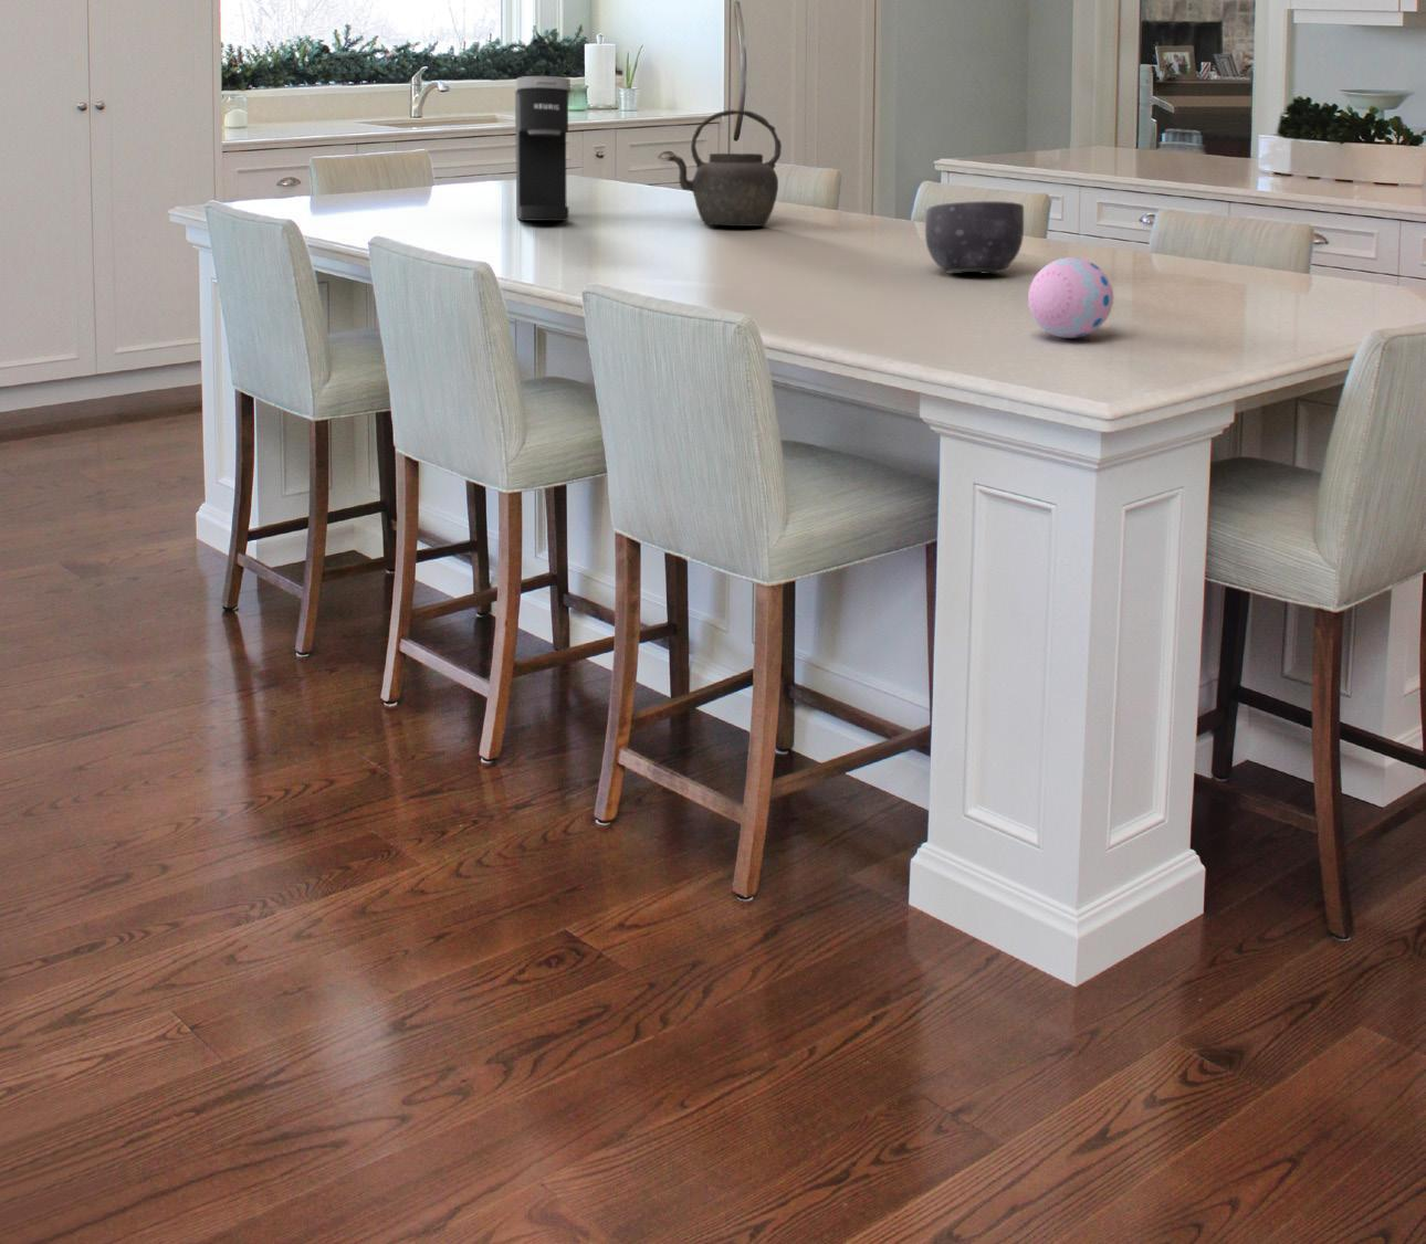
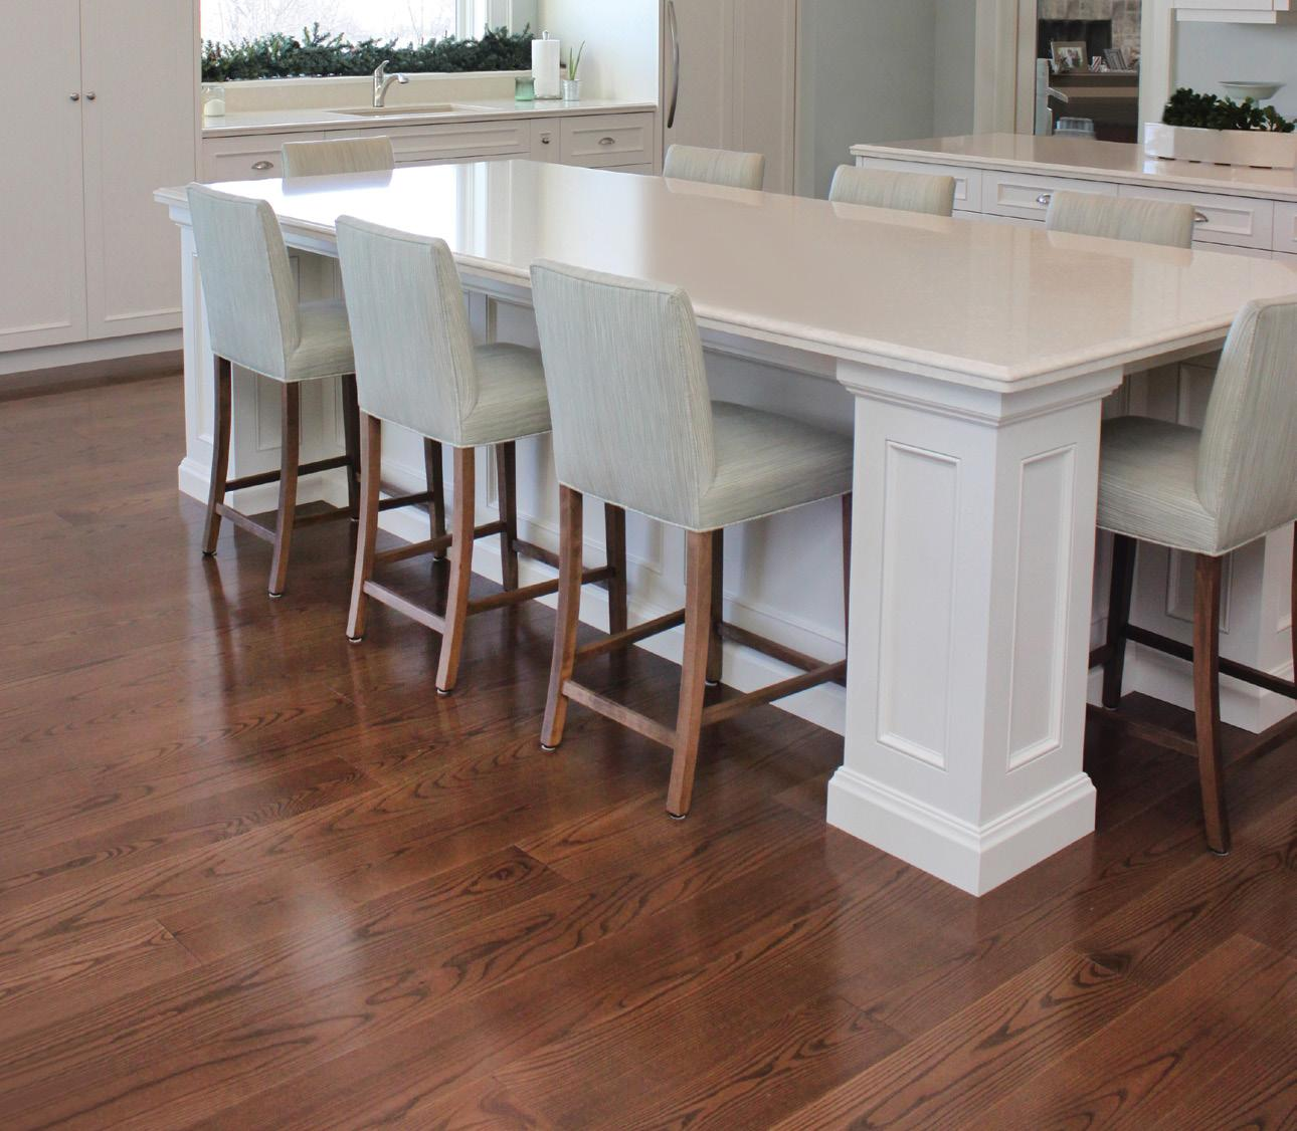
- decorative egg [1027,256,1114,339]
- bowl [924,200,1025,275]
- coffee maker [514,75,571,222]
- kettle [664,108,782,228]
